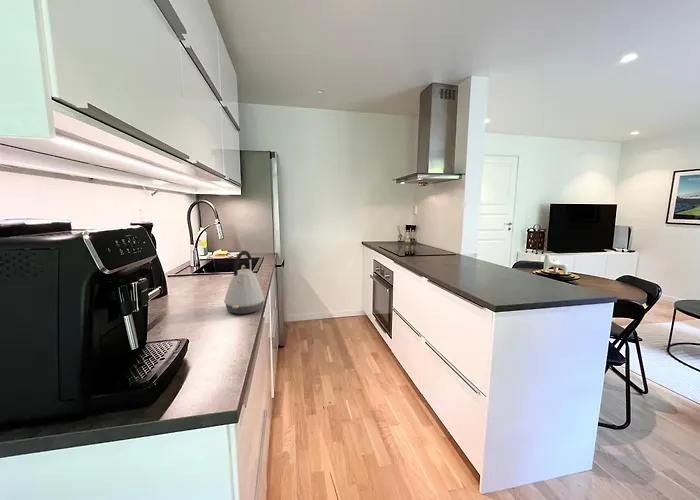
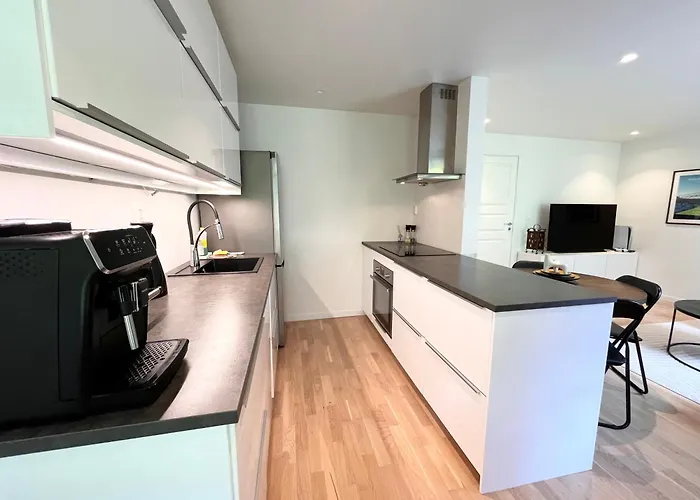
- kettle [223,250,265,315]
